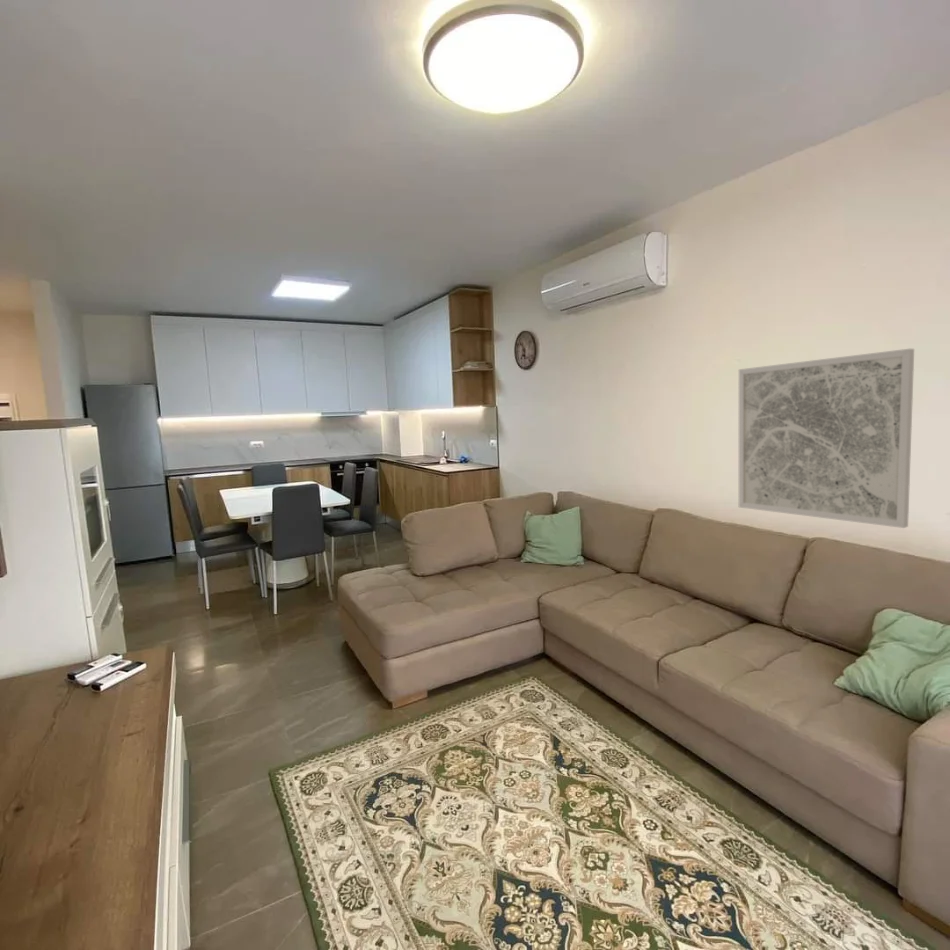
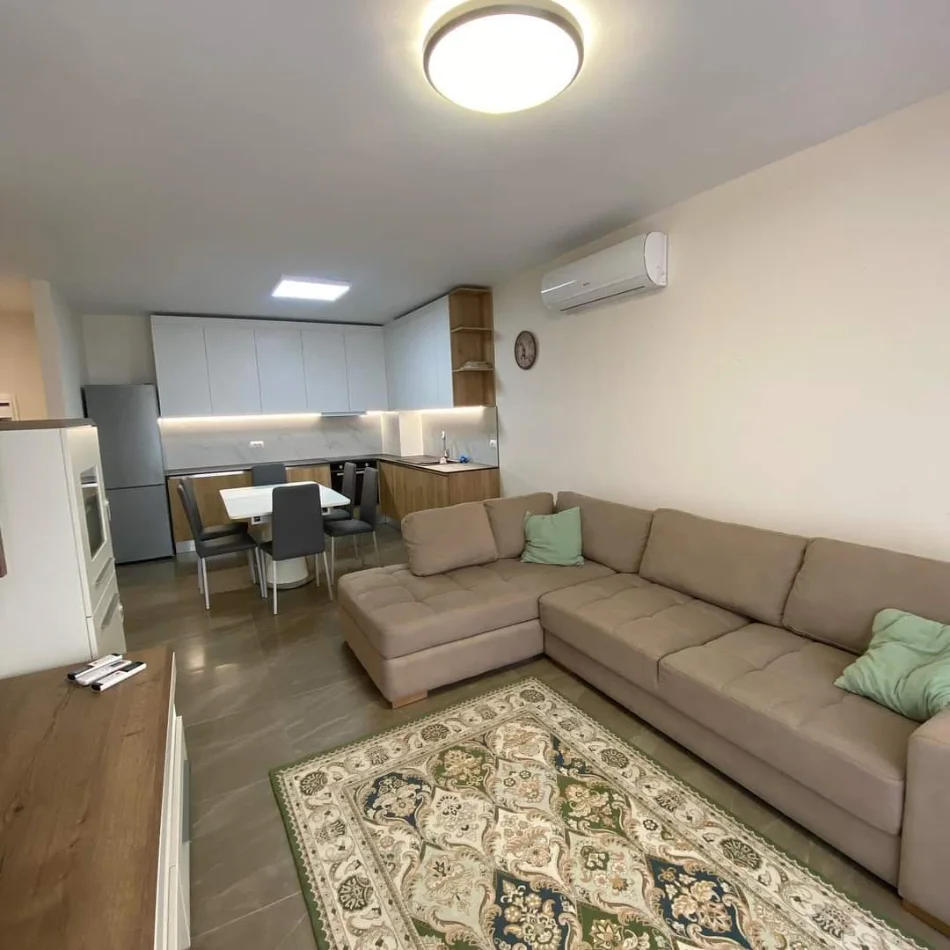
- wall art [738,348,915,529]
